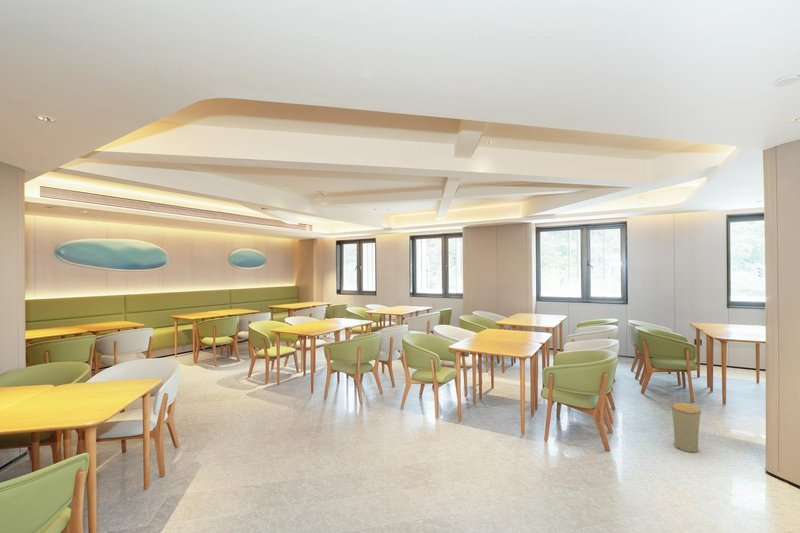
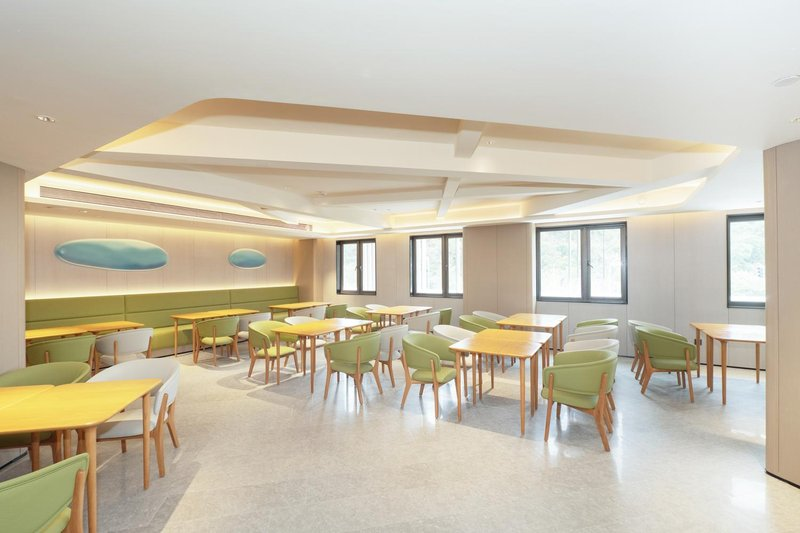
- trash can [670,402,702,454]
